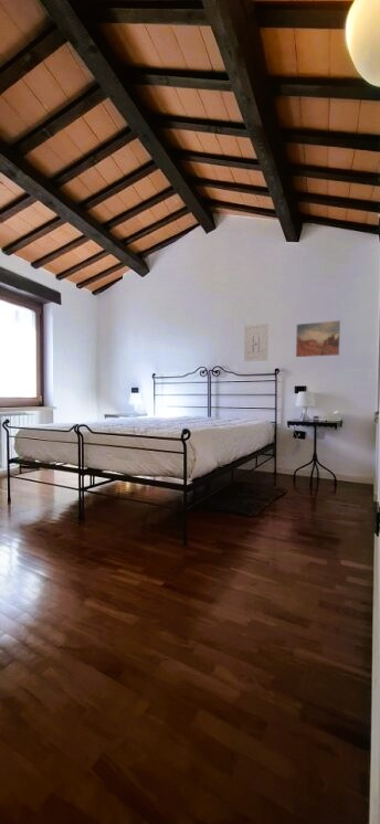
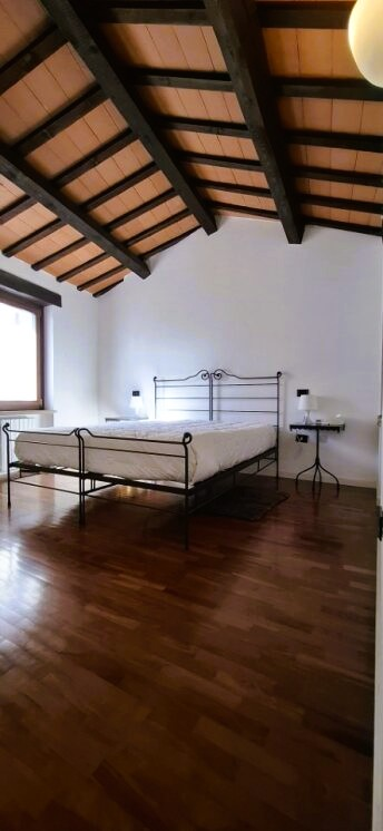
- wall art [243,323,270,362]
- wall art [295,319,341,358]
